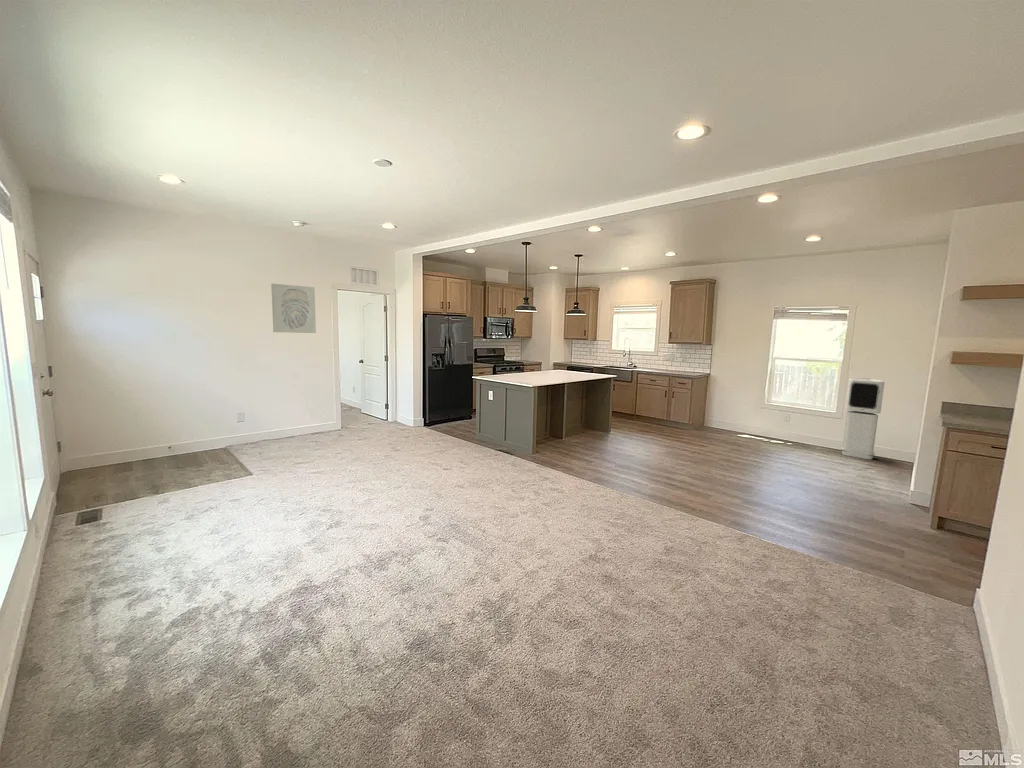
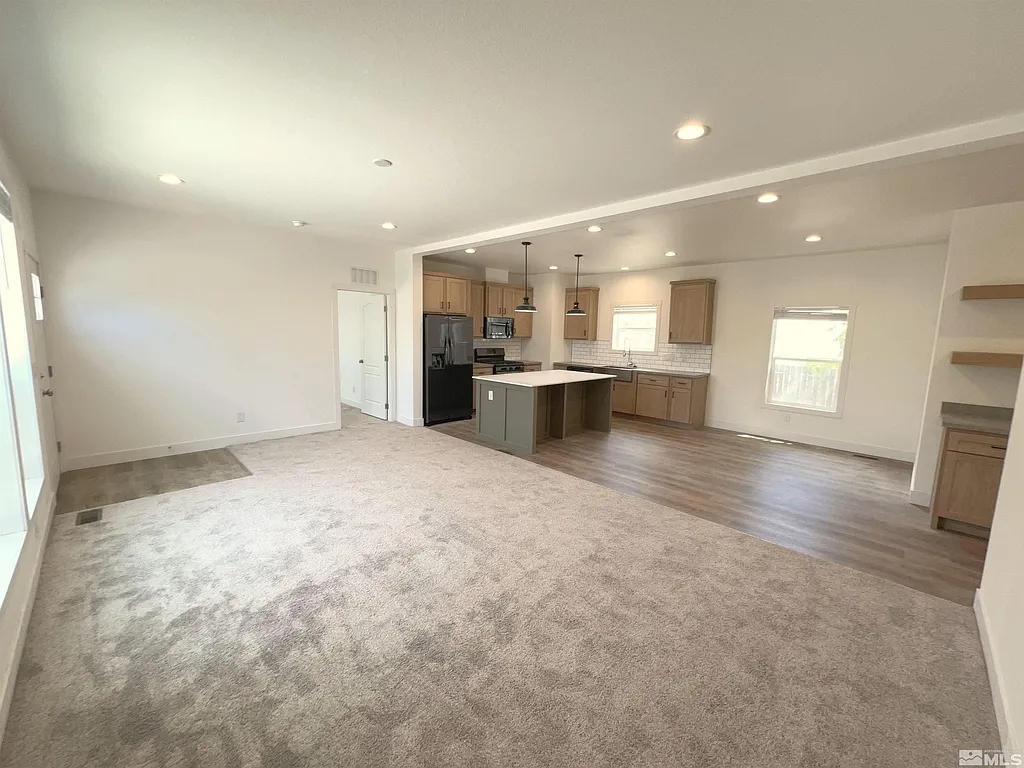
- air purifier [840,378,886,460]
- wall art [270,283,317,334]
